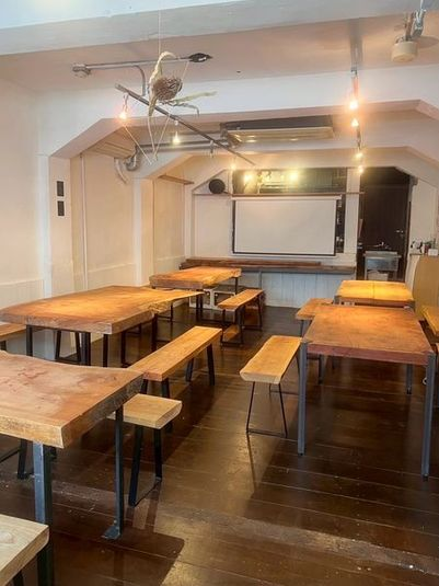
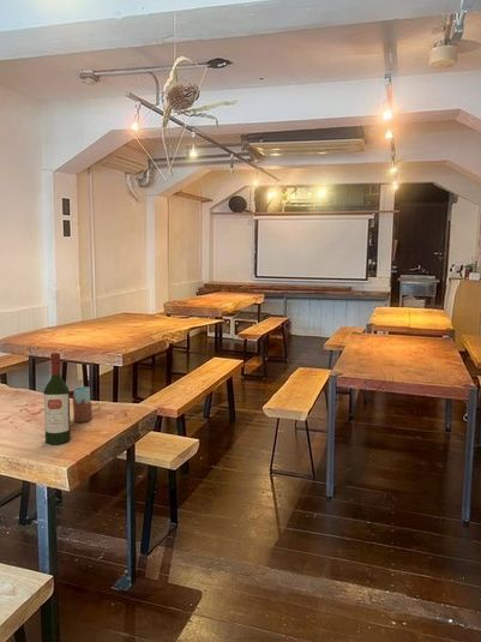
+ wine bottle [43,352,72,445]
+ drinking glass [72,385,101,424]
